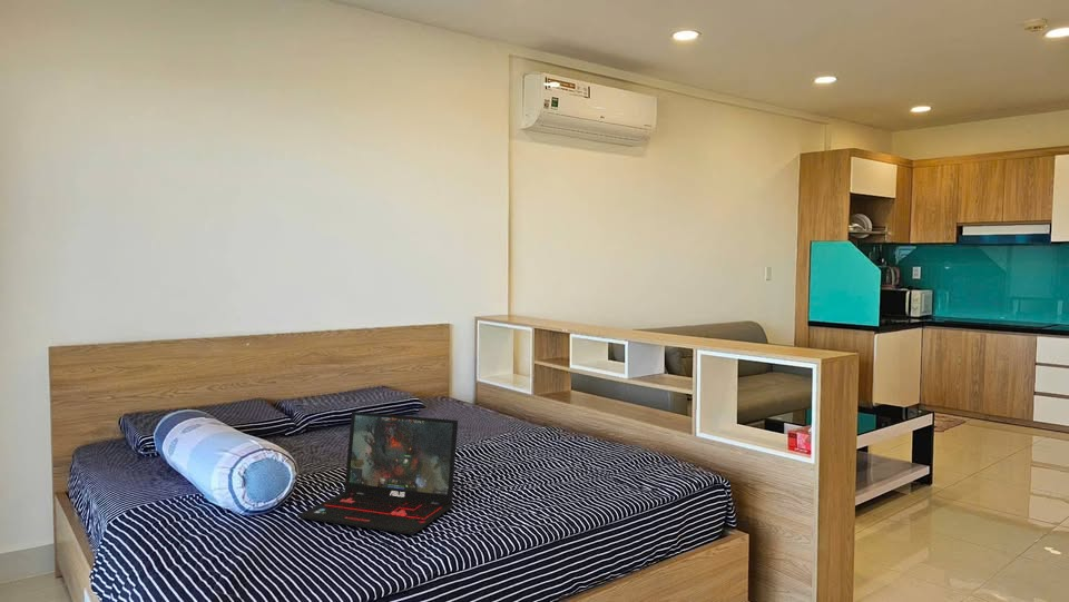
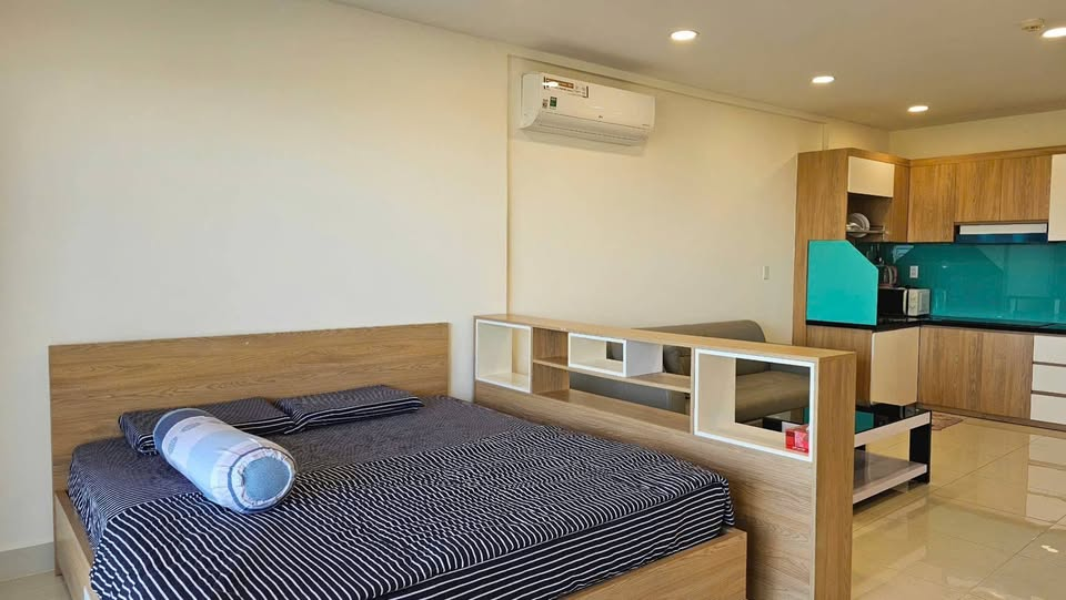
- laptop [296,411,459,536]
